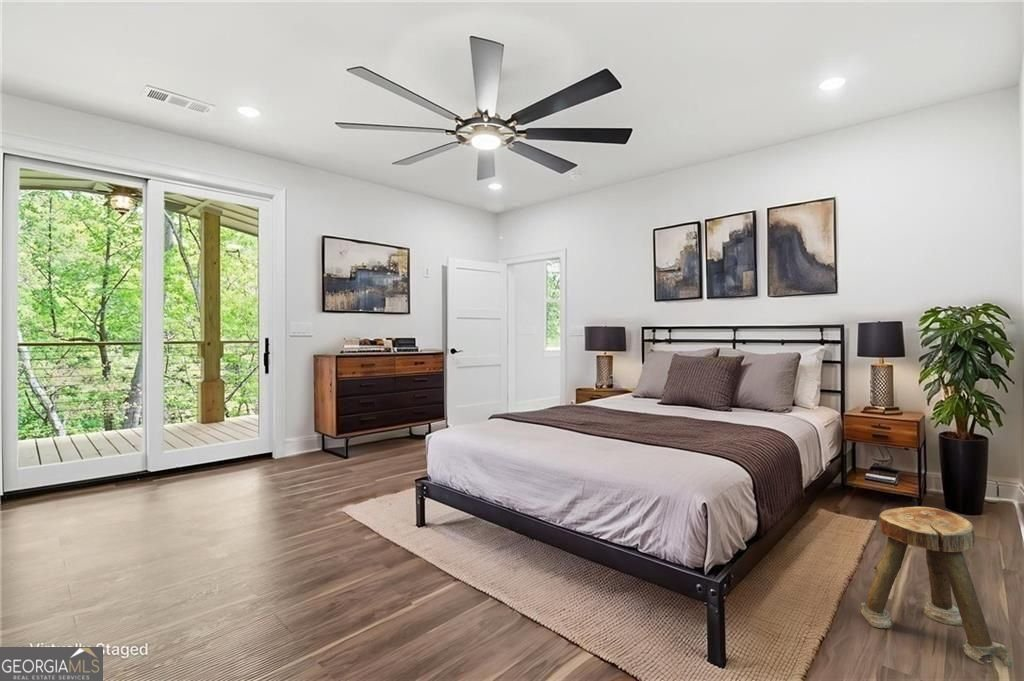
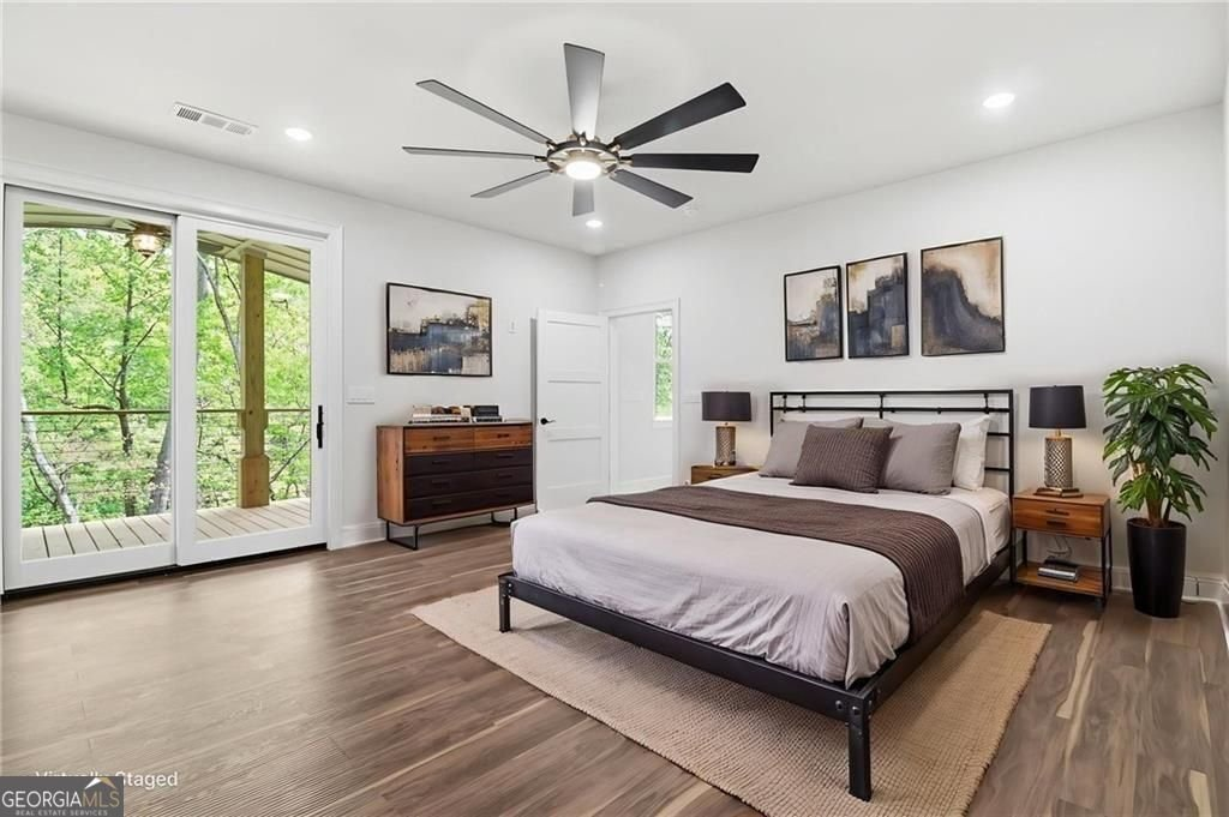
- stool [860,506,1013,668]
